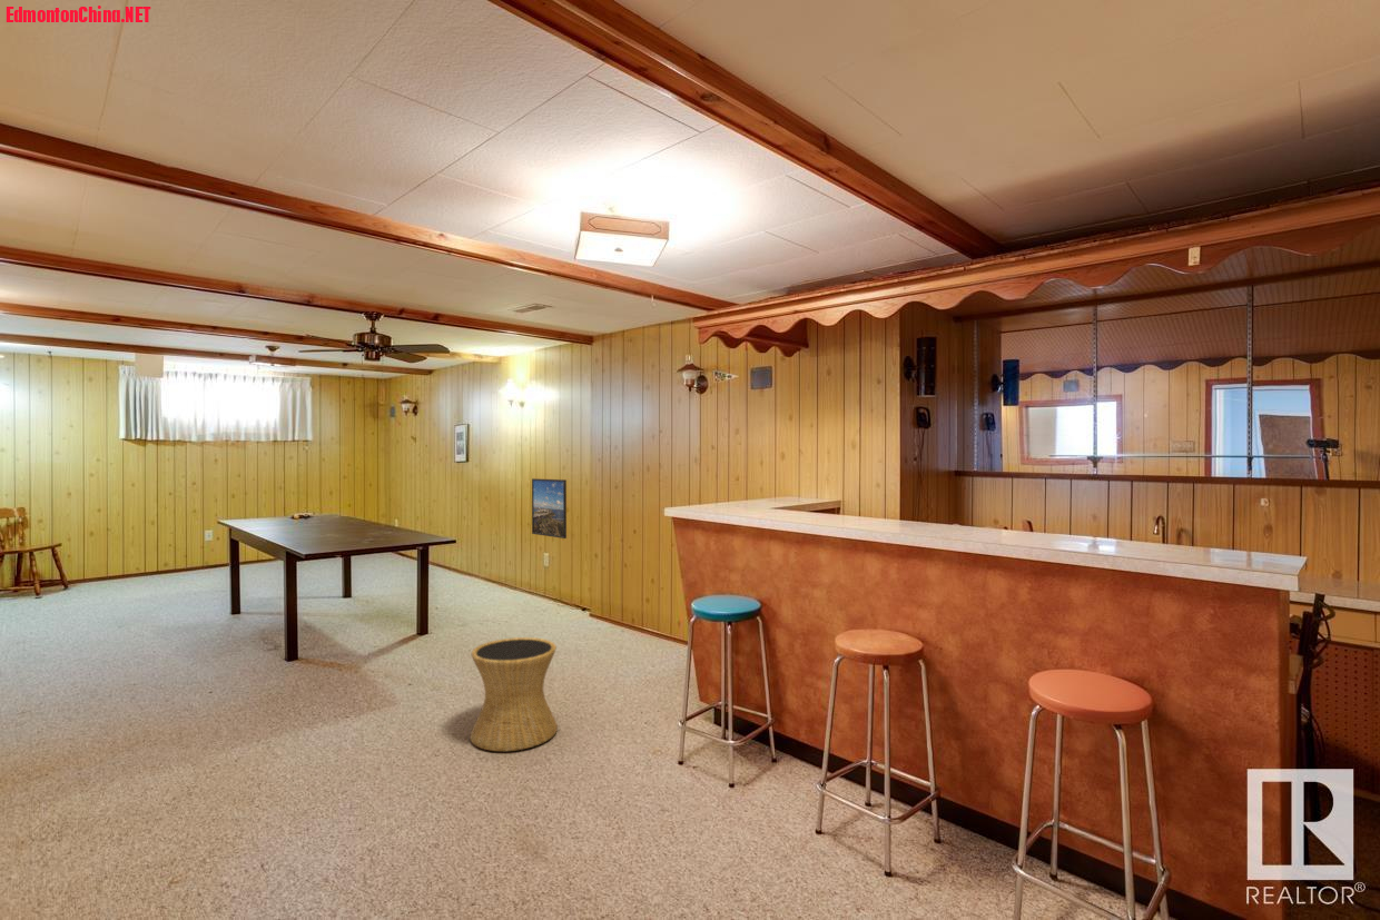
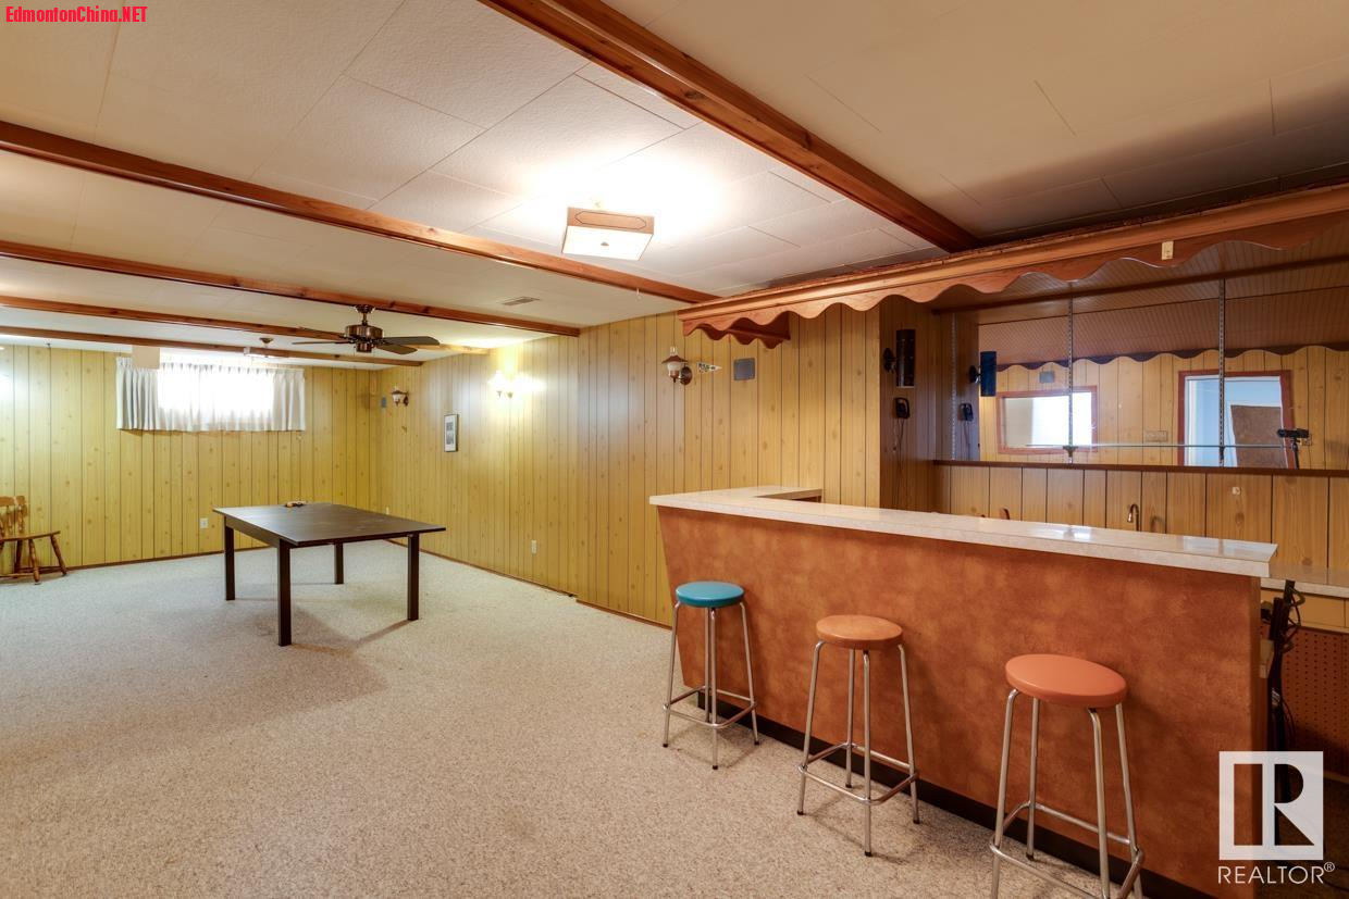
- side table [470,636,559,752]
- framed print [531,477,568,540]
